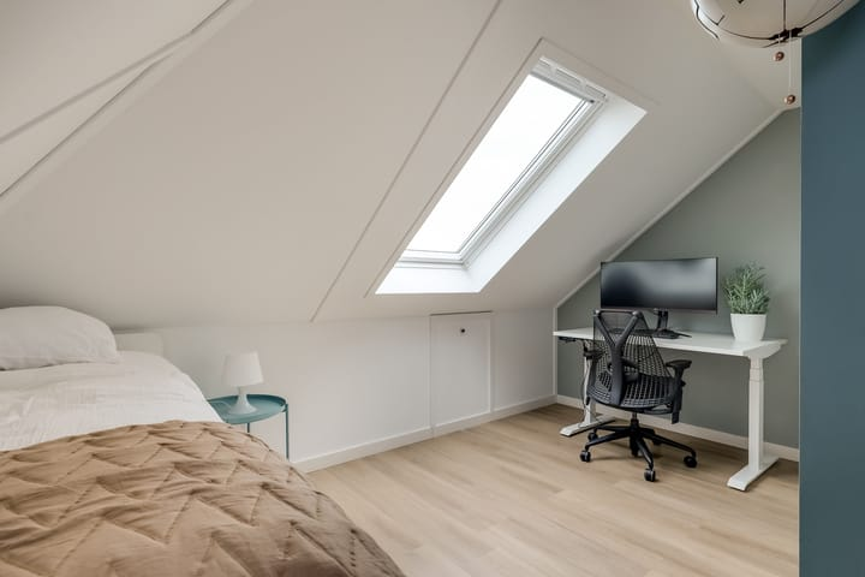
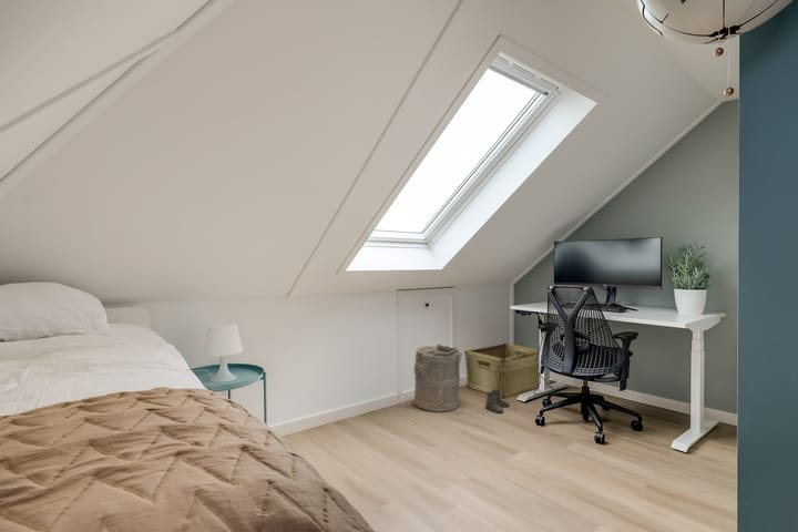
+ hamper [463,342,540,399]
+ boots [484,390,511,415]
+ laundry hamper [412,342,463,413]
